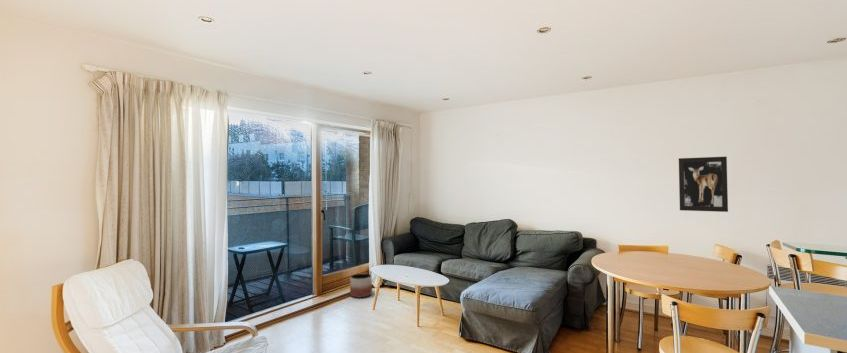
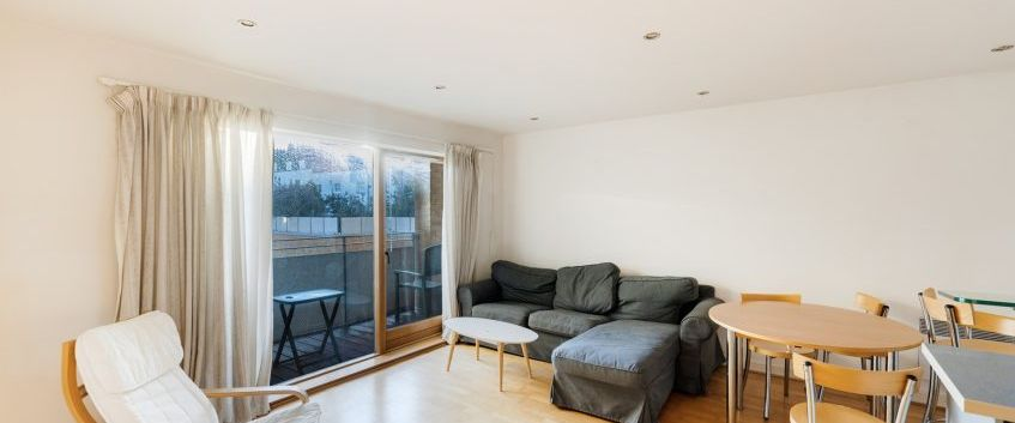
- planter [349,273,373,299]
- wall art [678,156,729,213]
